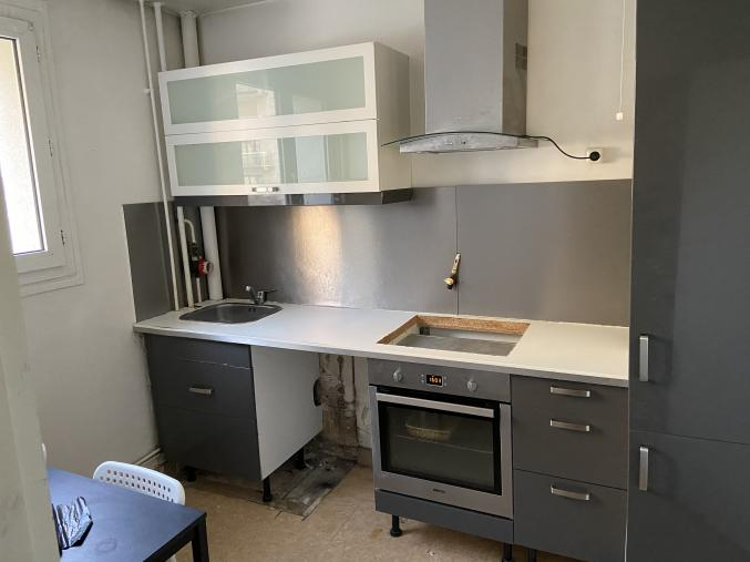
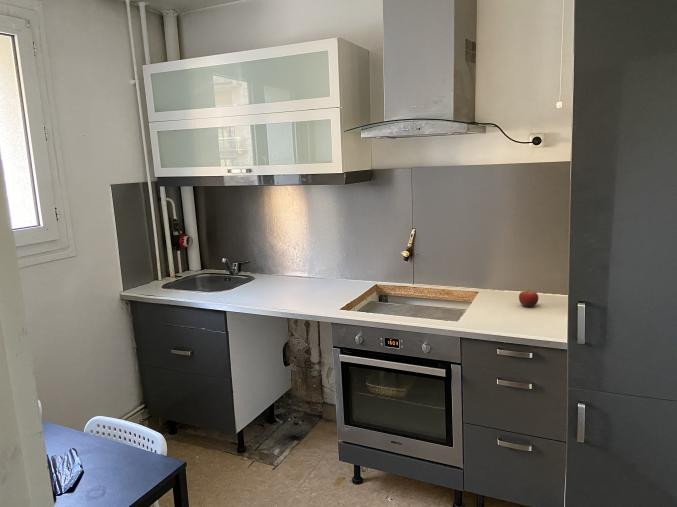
+ fruit [518,290,539,308]
